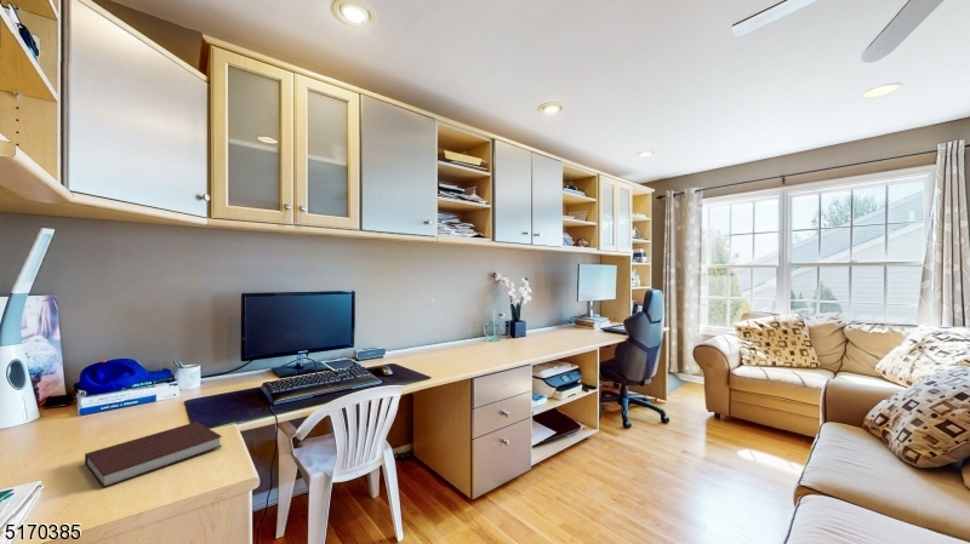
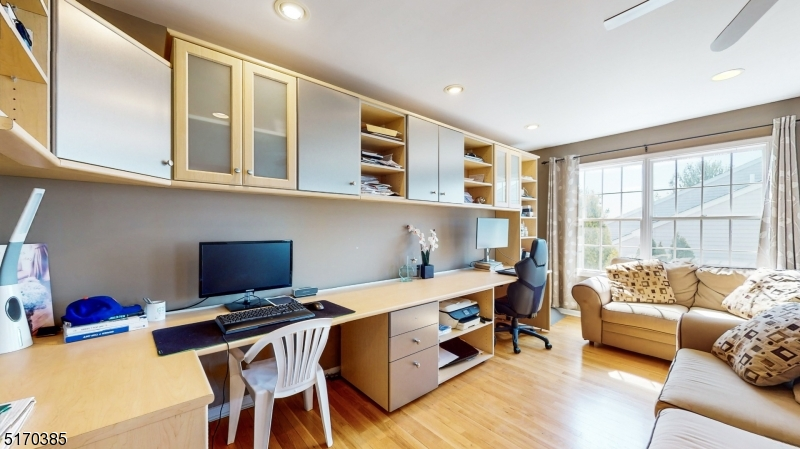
- notebook [84,420,223,489]
